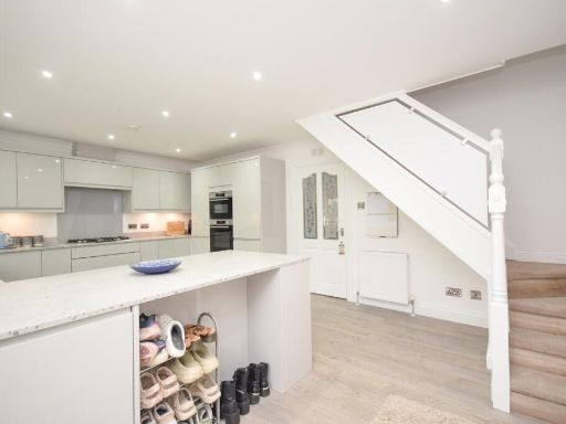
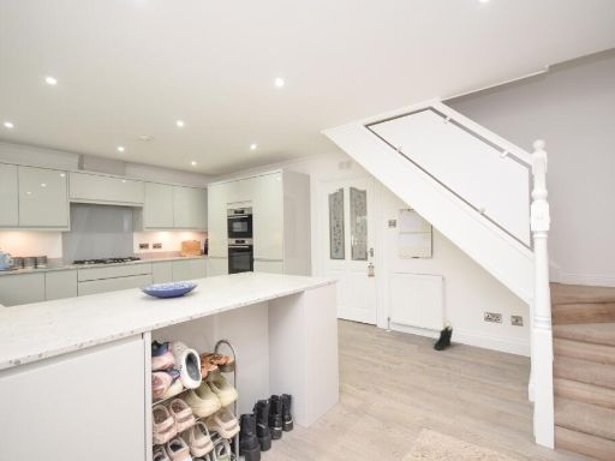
+ sneaker [432,325,454,351]
